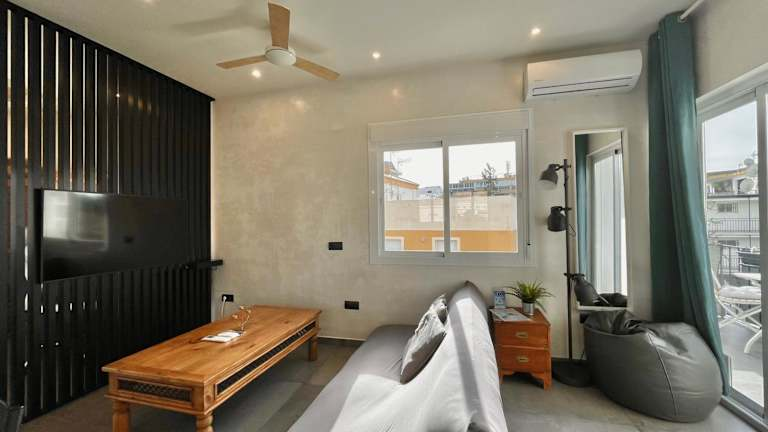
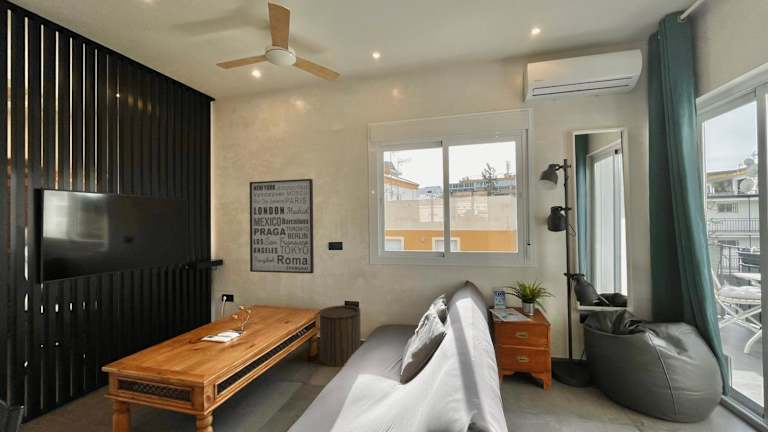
+ wall art [249,178,315,275]
+ stool [318,304,362,367]
